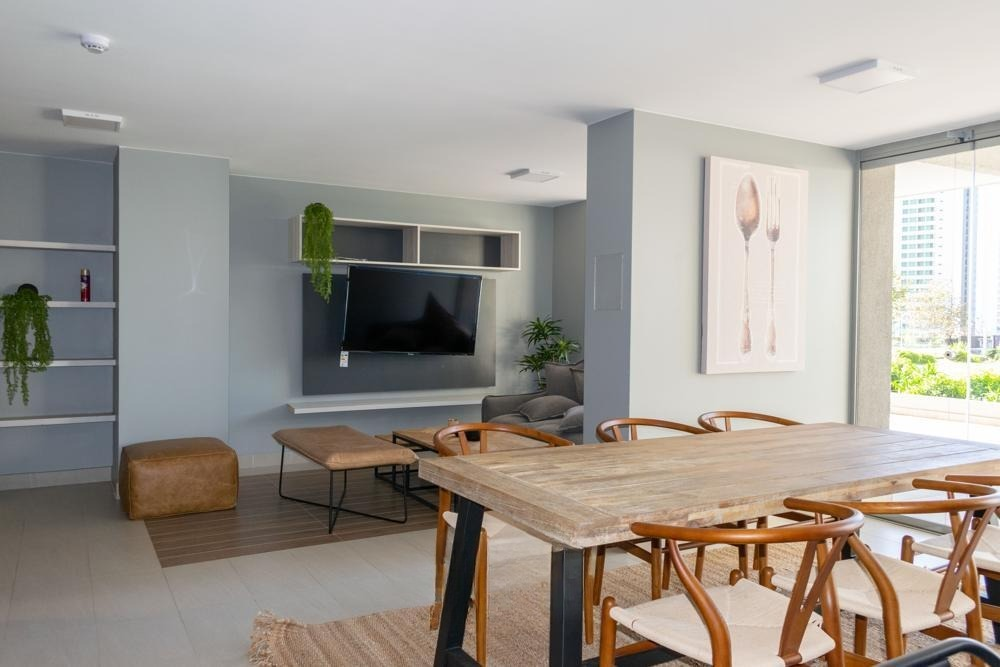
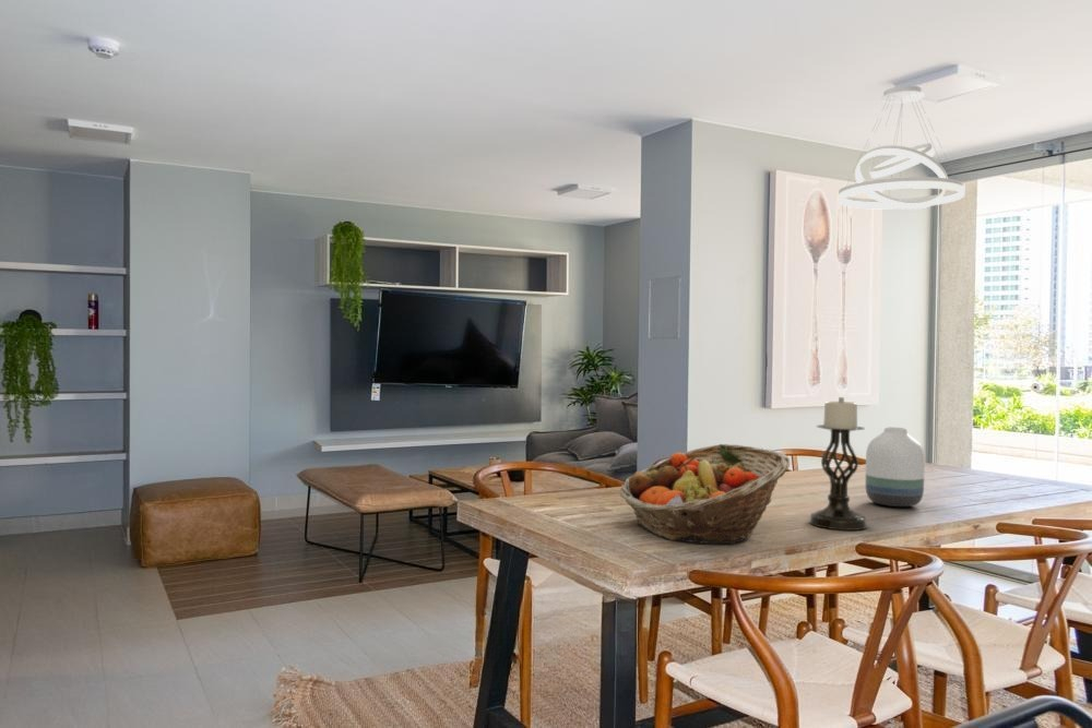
+ fruit basket [619,443,791,546]
+ pendant light [838,84,966,211]
+ vase [865,426,926,508]
+ candle holder [808,396,868,532]
